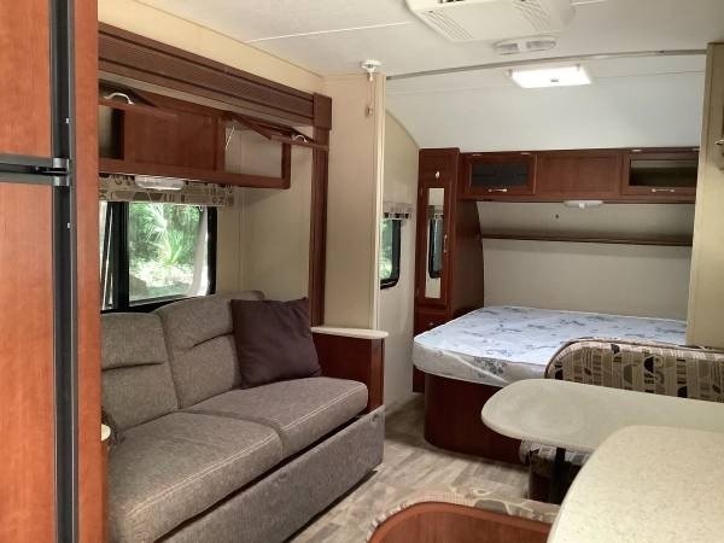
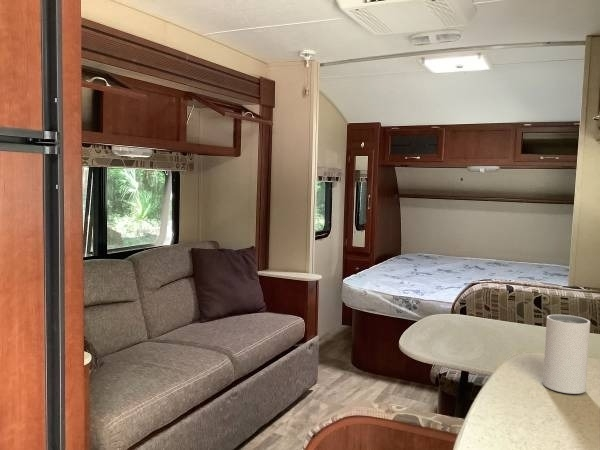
+ mug [542,314,591,395]
